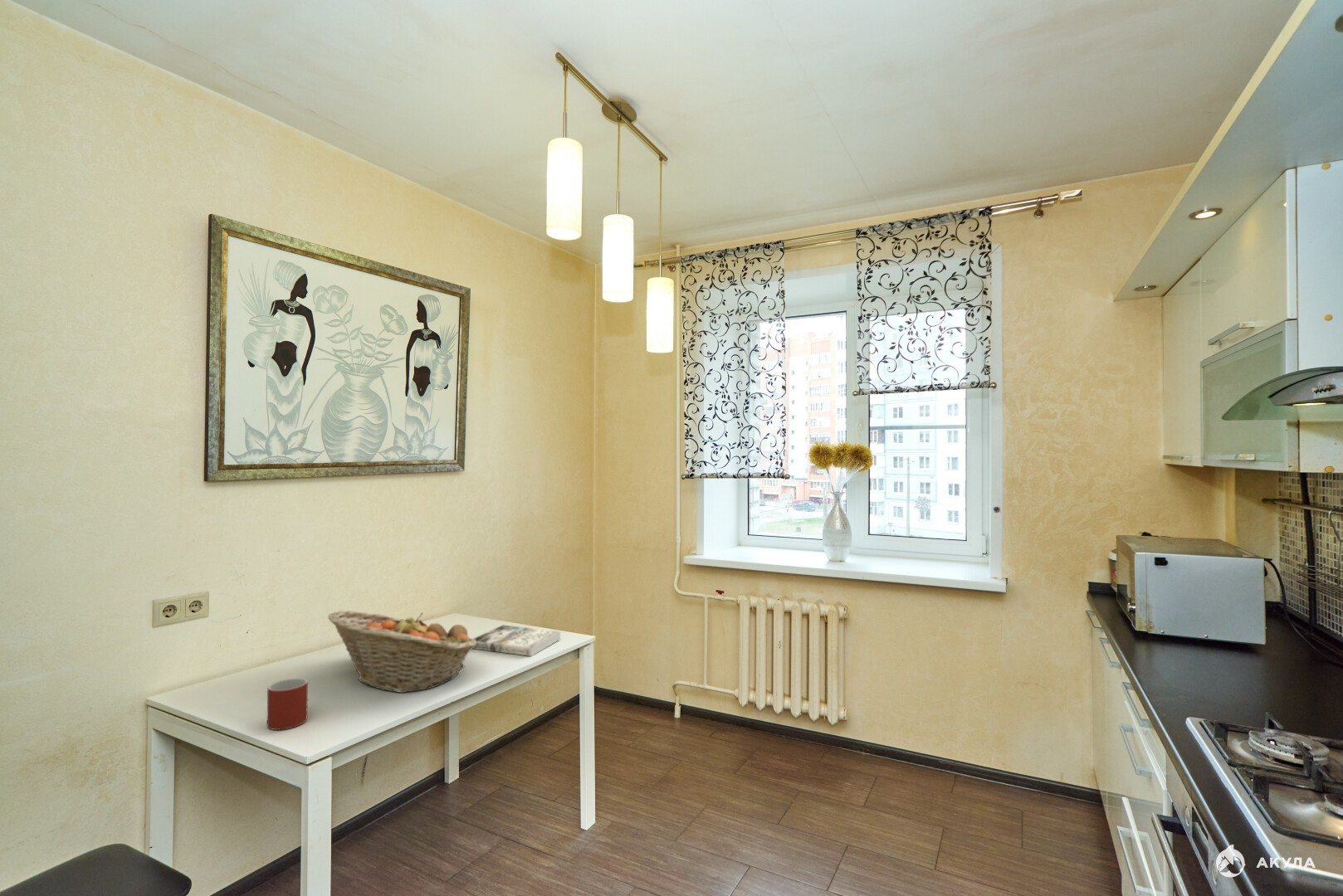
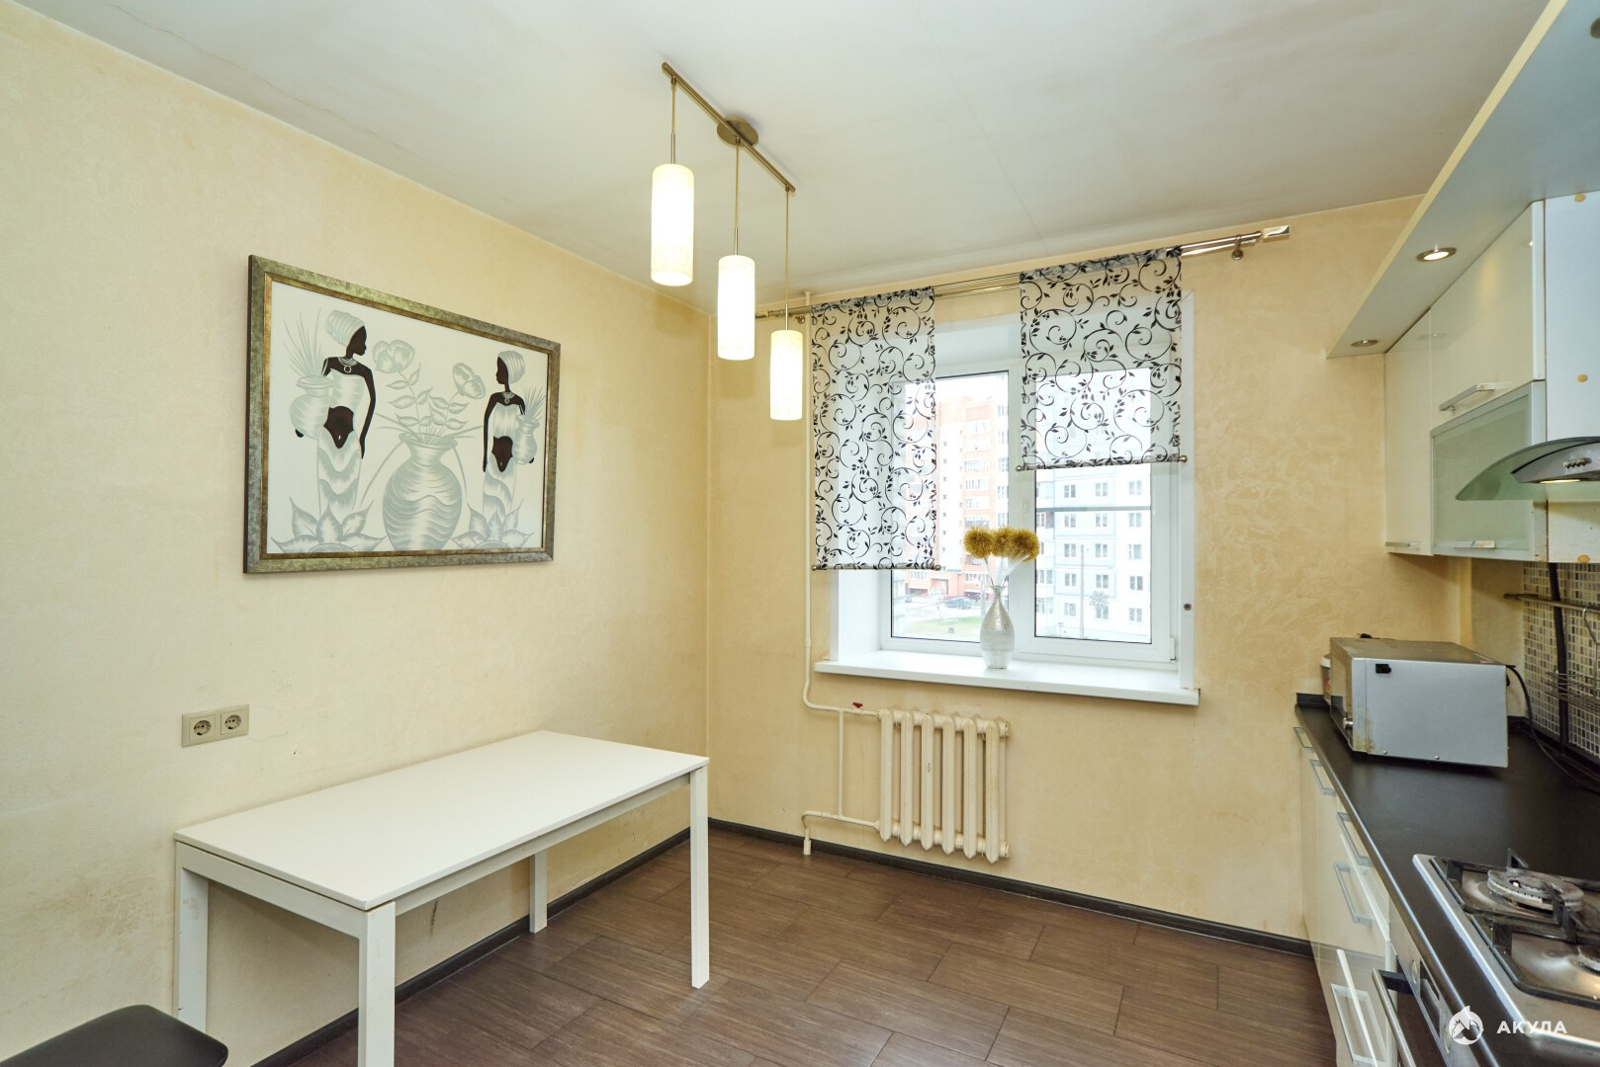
- fruit basket [327,610,477,694]
- mug [266,677,309,731]
- book [471,625,561,657]
